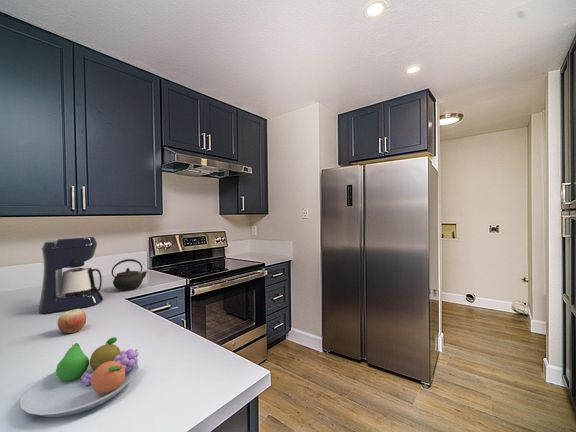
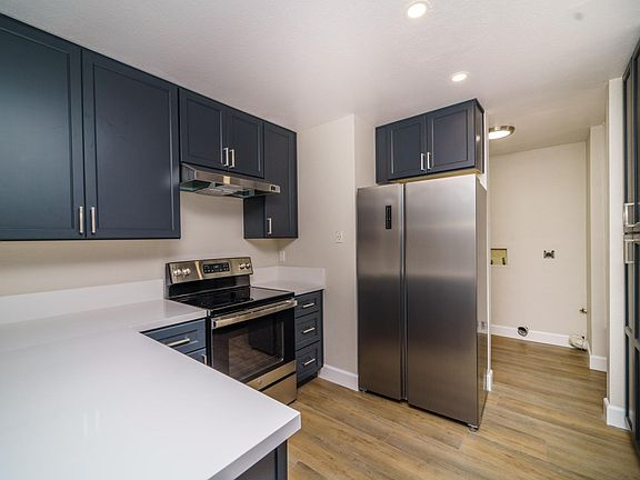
- kettle [111,258,148,291]
- coffee maker [38,235,104,314]
- apple [57,308,87,334]
- fruit bowl [19,336,139,419]
